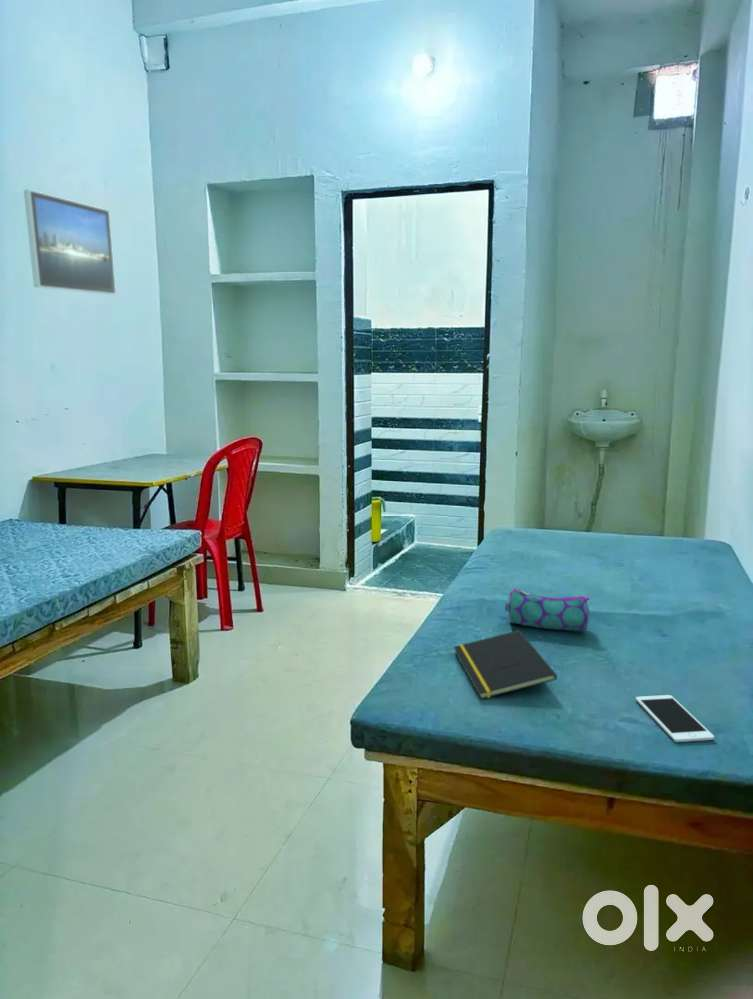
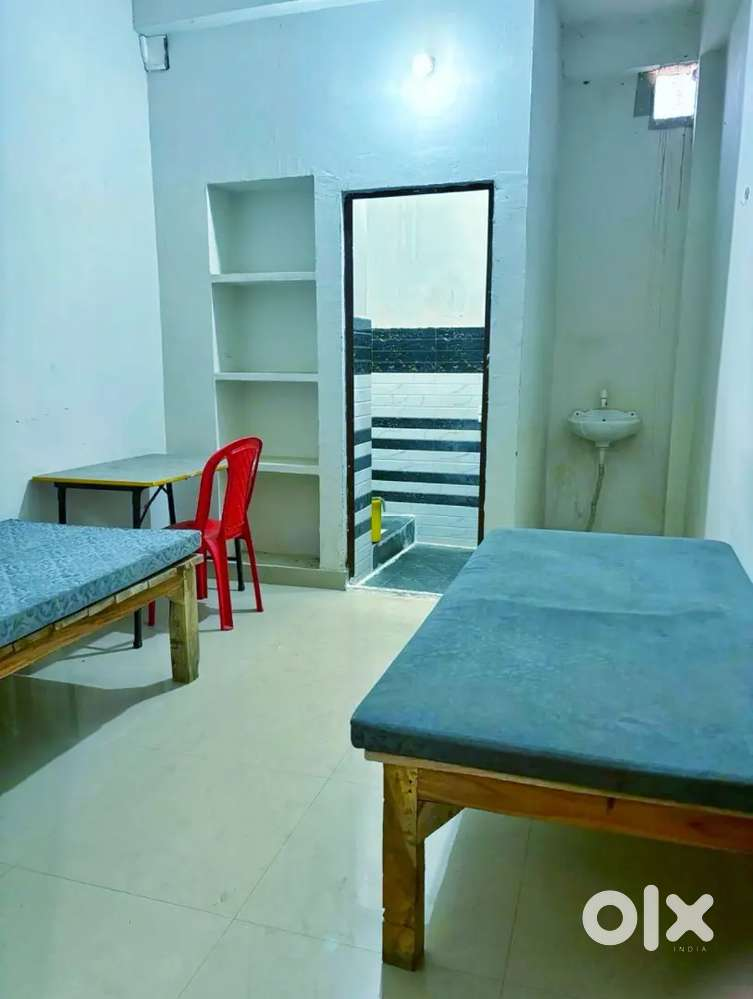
- pencil case [504,587,591,632]
- cell phone [635,694,715,743]
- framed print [23,189,117,296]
- notepad [453,629,558,700]
